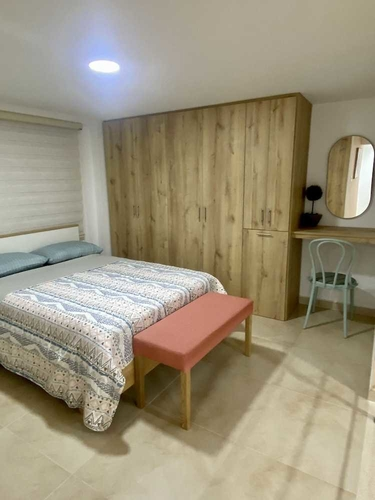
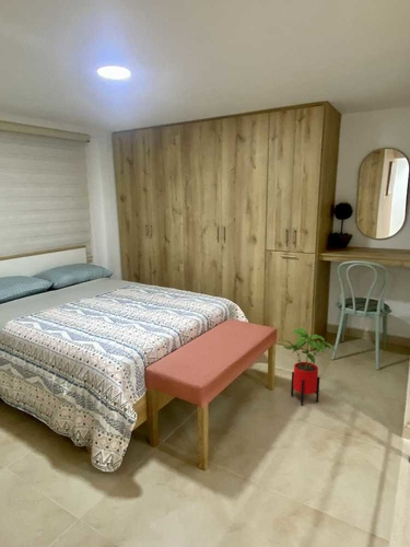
+ house plant [278,327,337,407]
